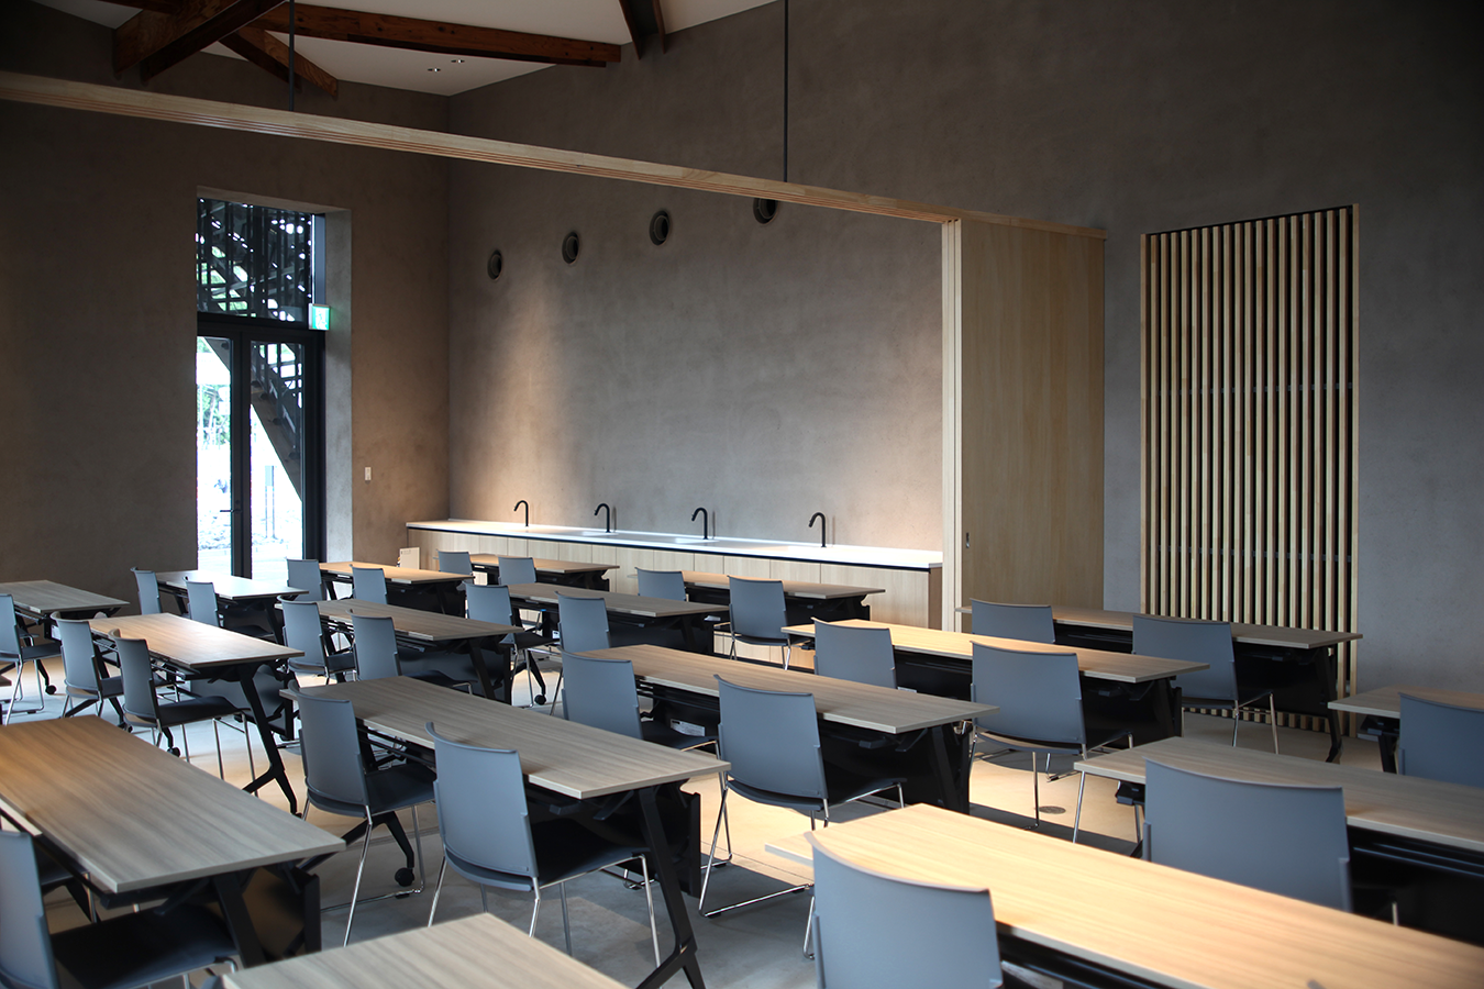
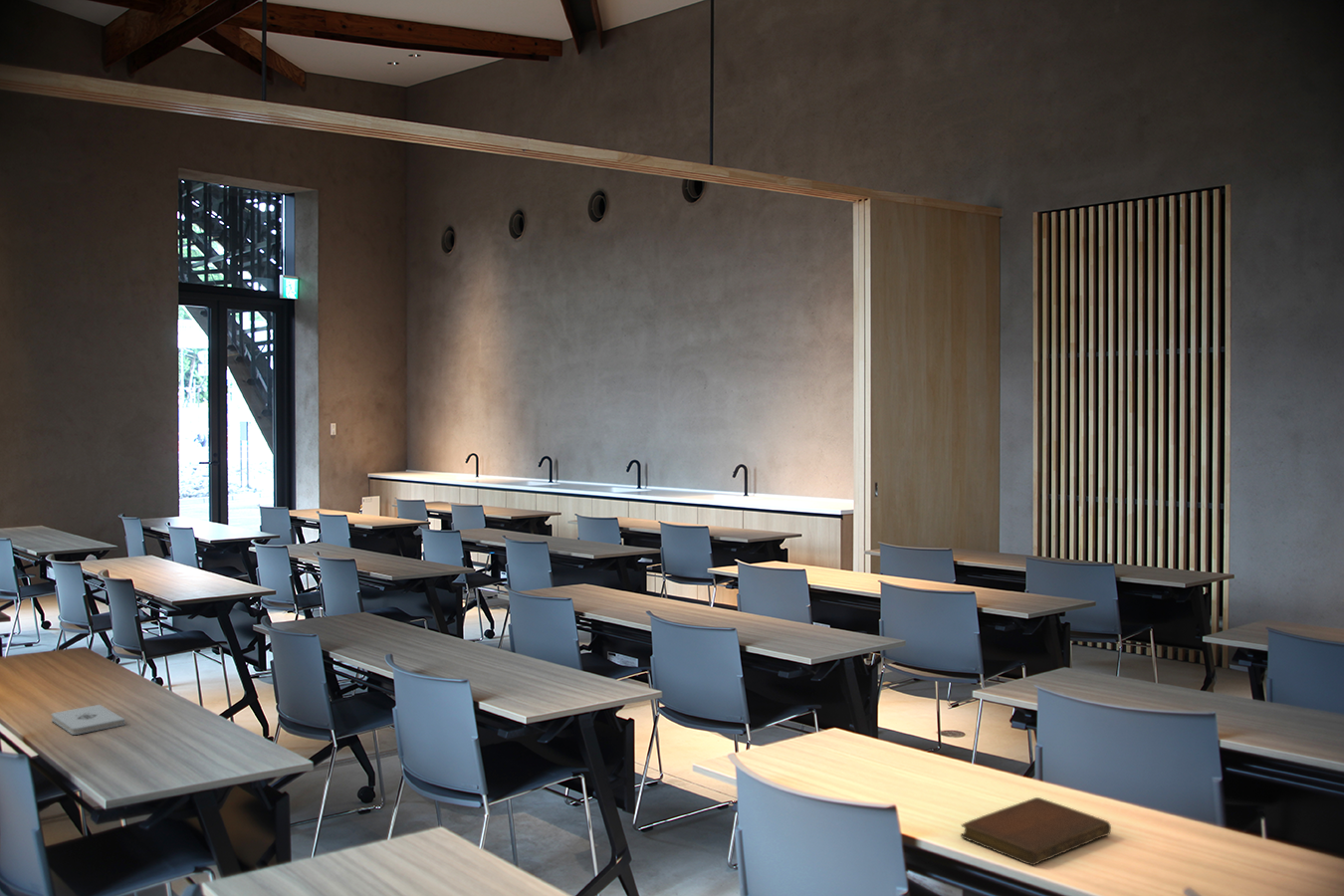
+ notepad [51,704,125,736]
+ notebook [960,796,1112,866]
